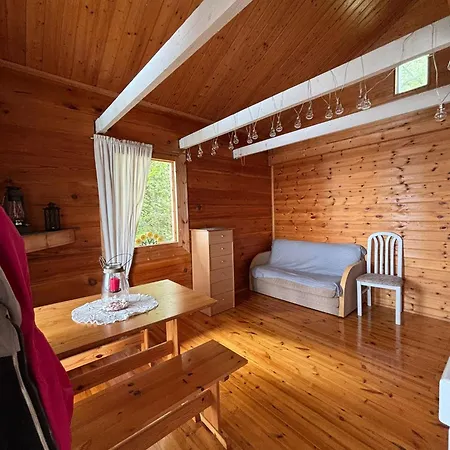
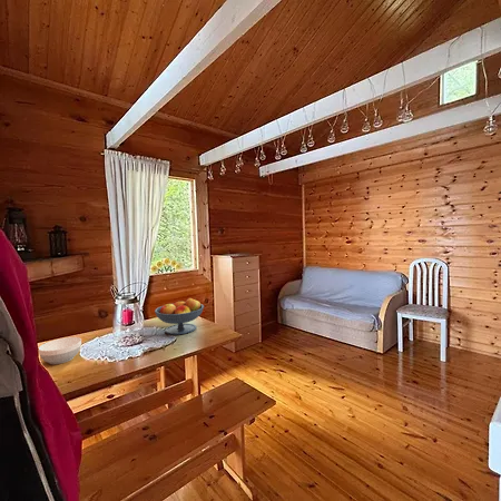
+ fruit bowl [154,297,205,336]
+ bowl [38,336,82,365]
